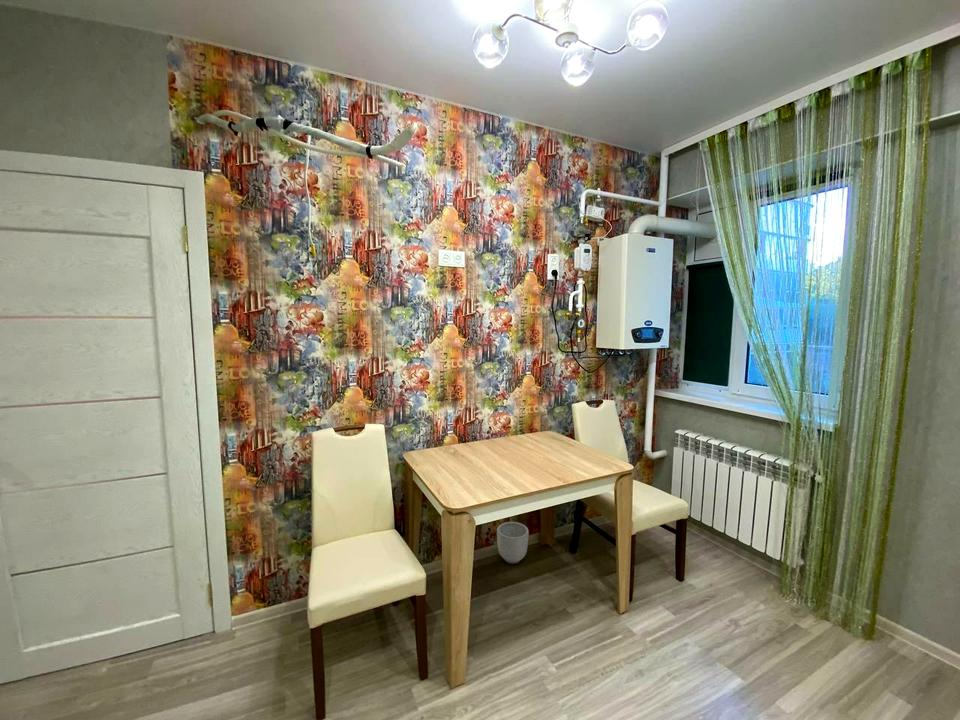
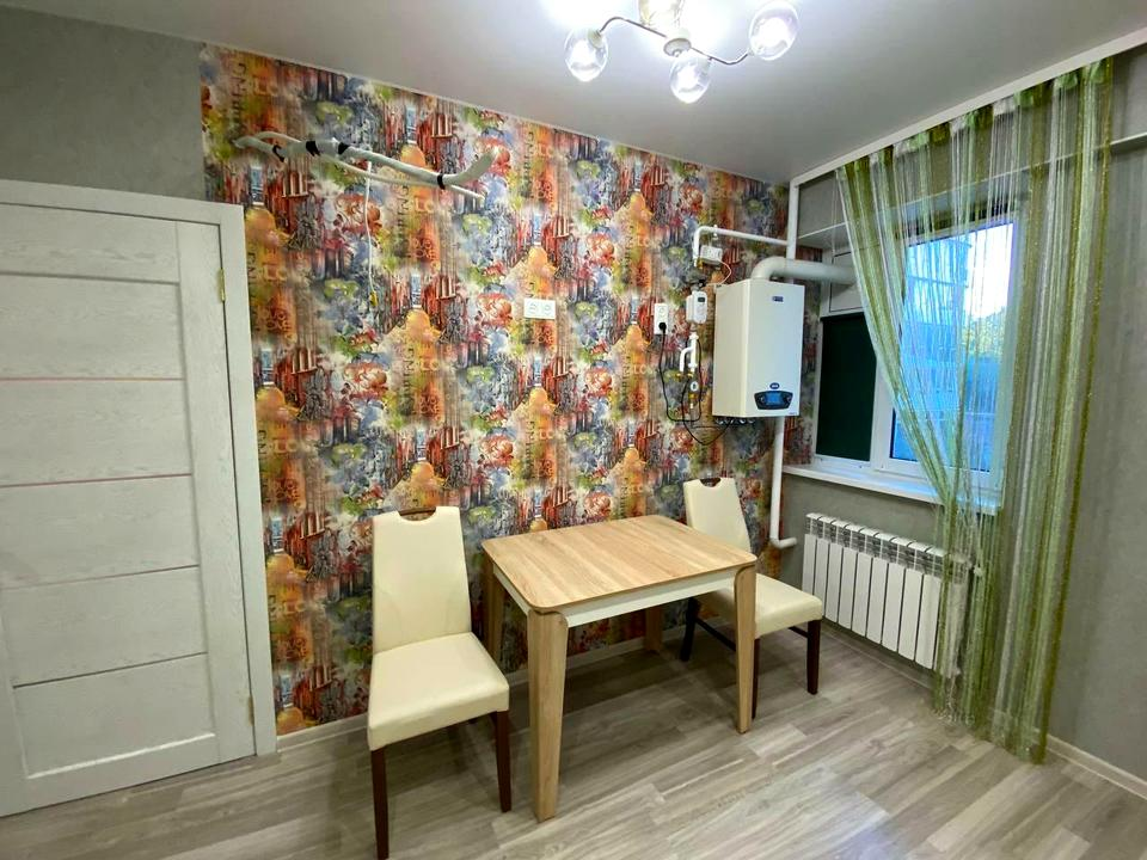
- planter [496,521,530,564]
